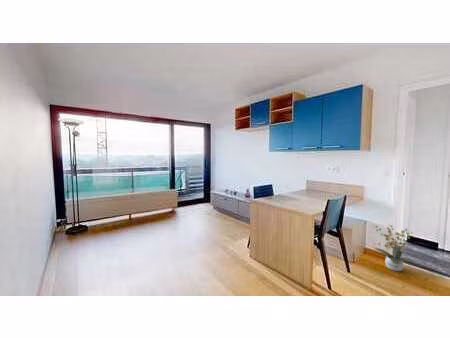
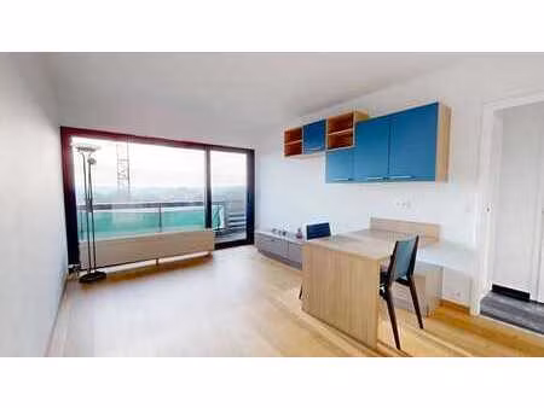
- potted plant [372,223,417,272]
